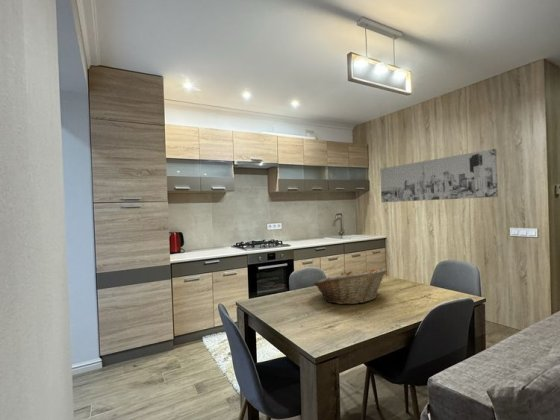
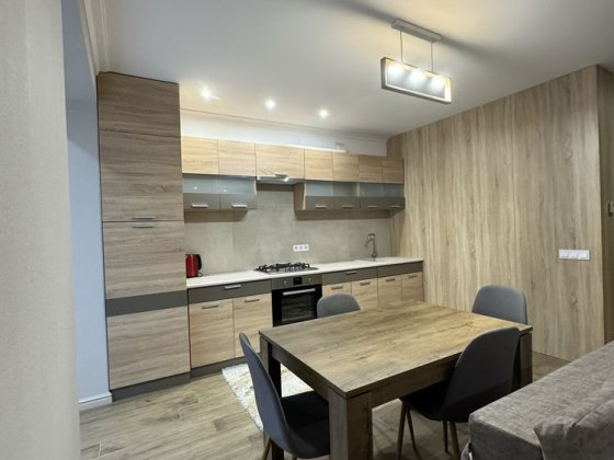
- fruit basket [312,267,388,305]
- wall art [379,148,499,203]
